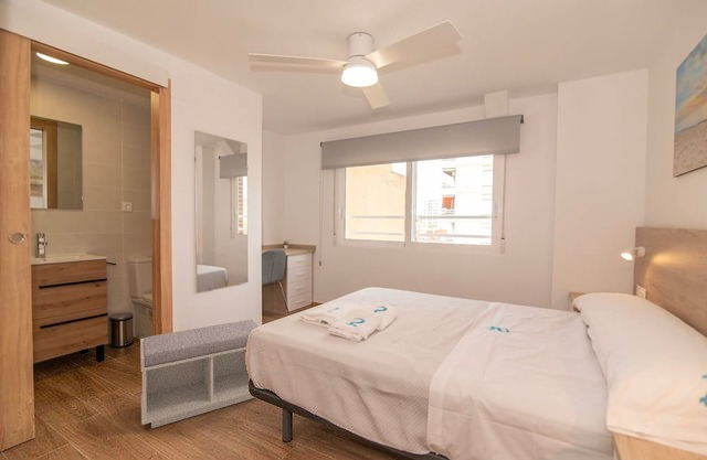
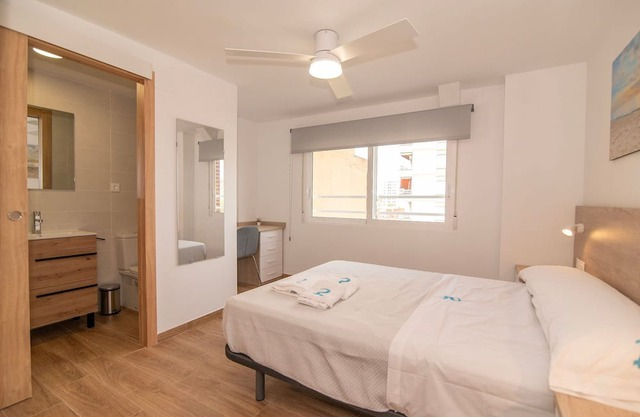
- bench [139,319,261,429]
